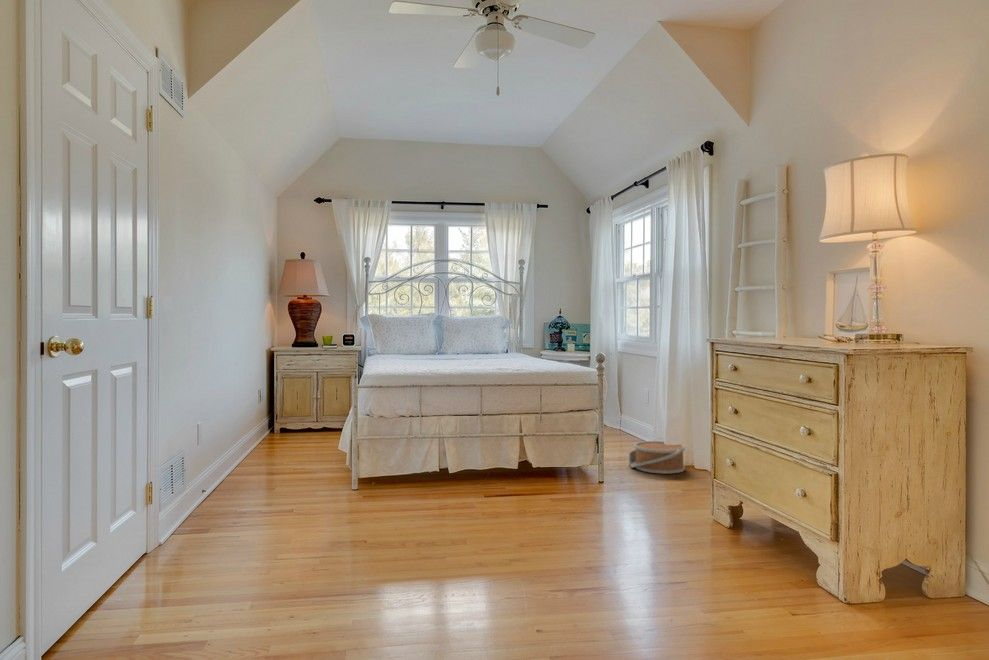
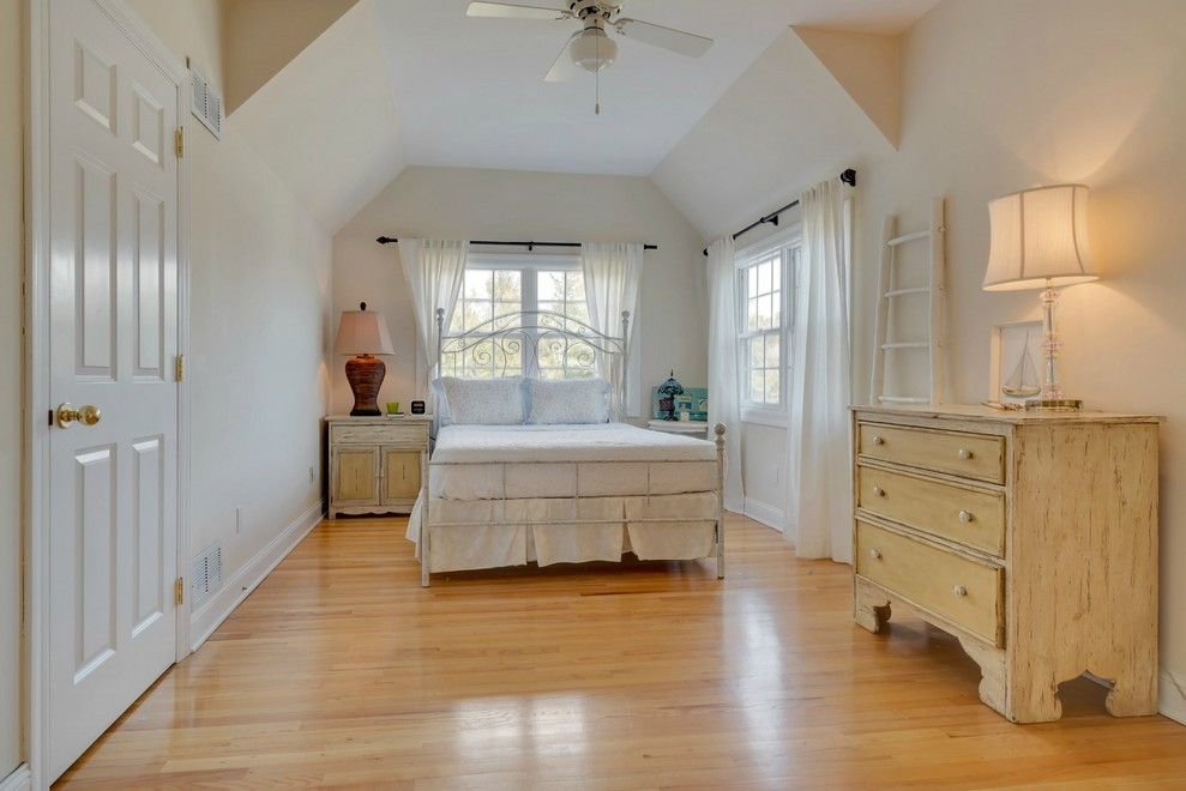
- basket [628,440,686,474]
